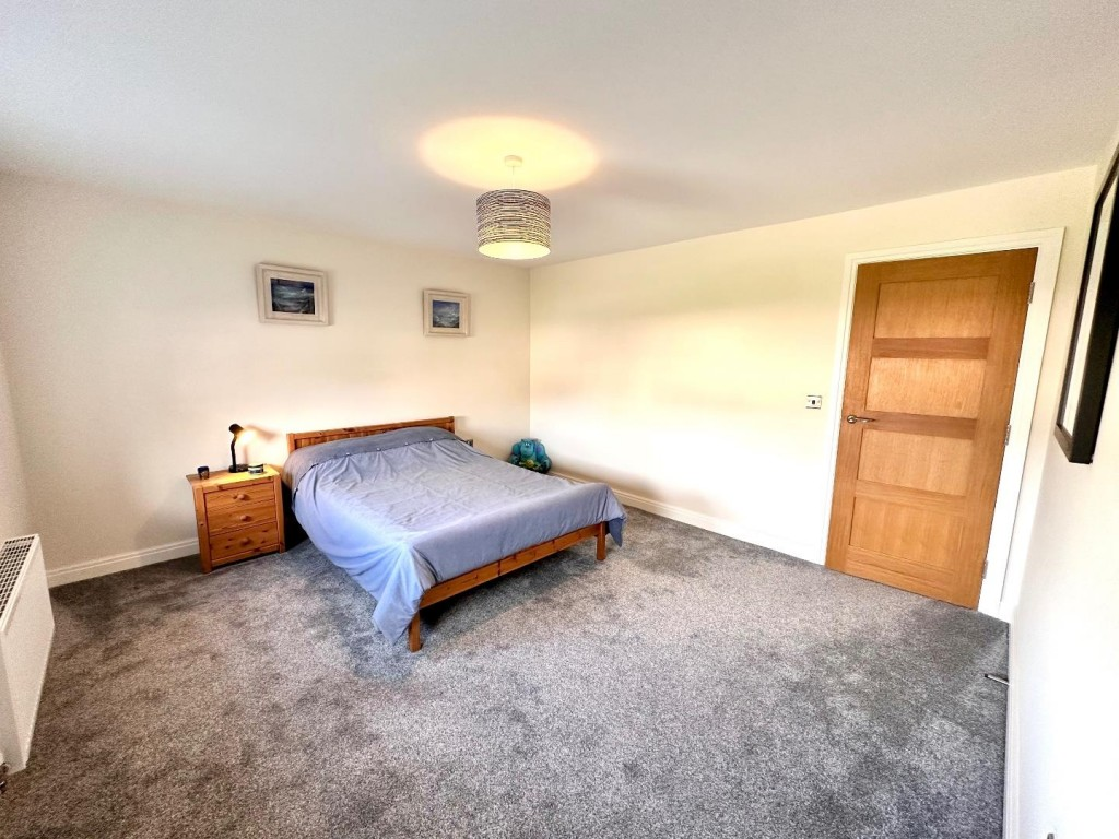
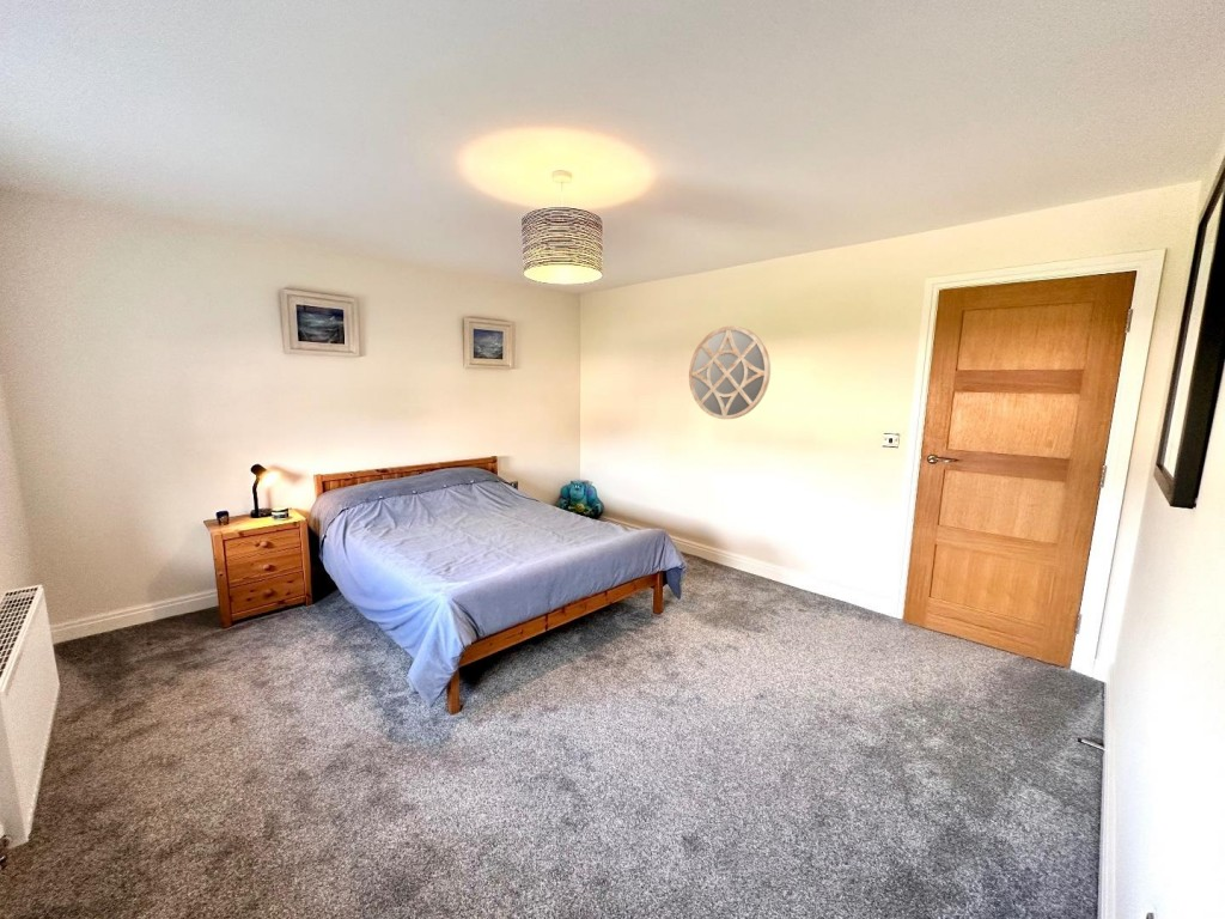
+ home mirror [688,325,772,420]
